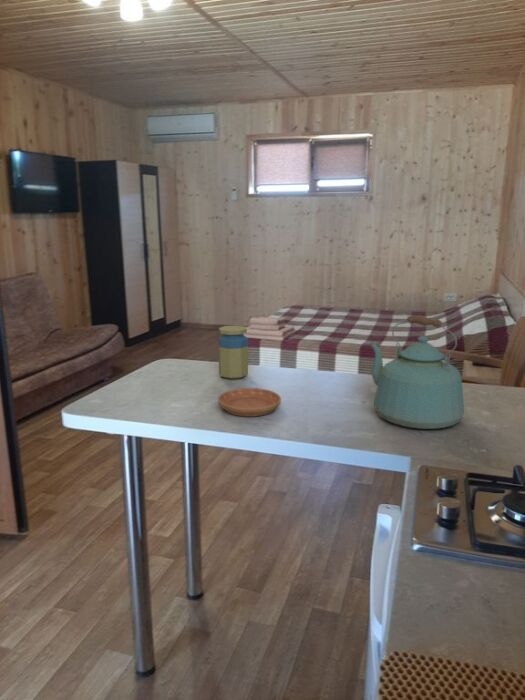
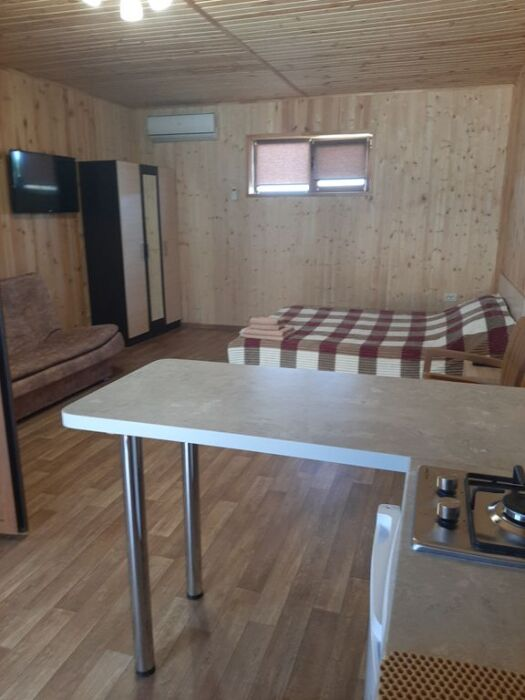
- kettle [369,314,465,430]
- saucer [217,387,282,418]
- jar [217,325,249,380]
